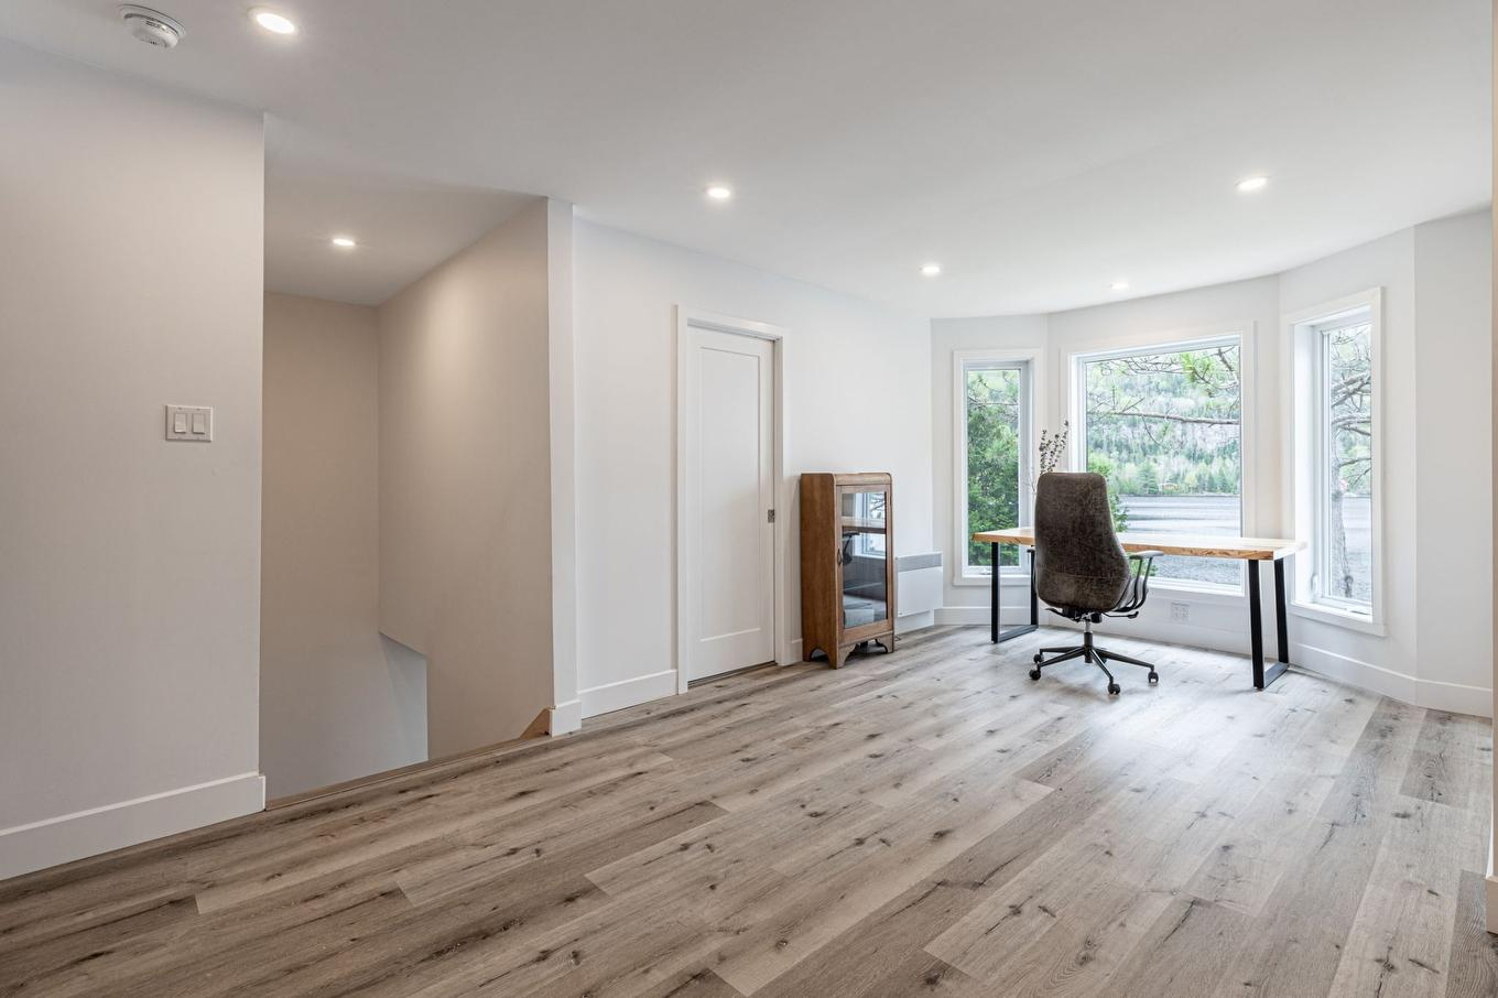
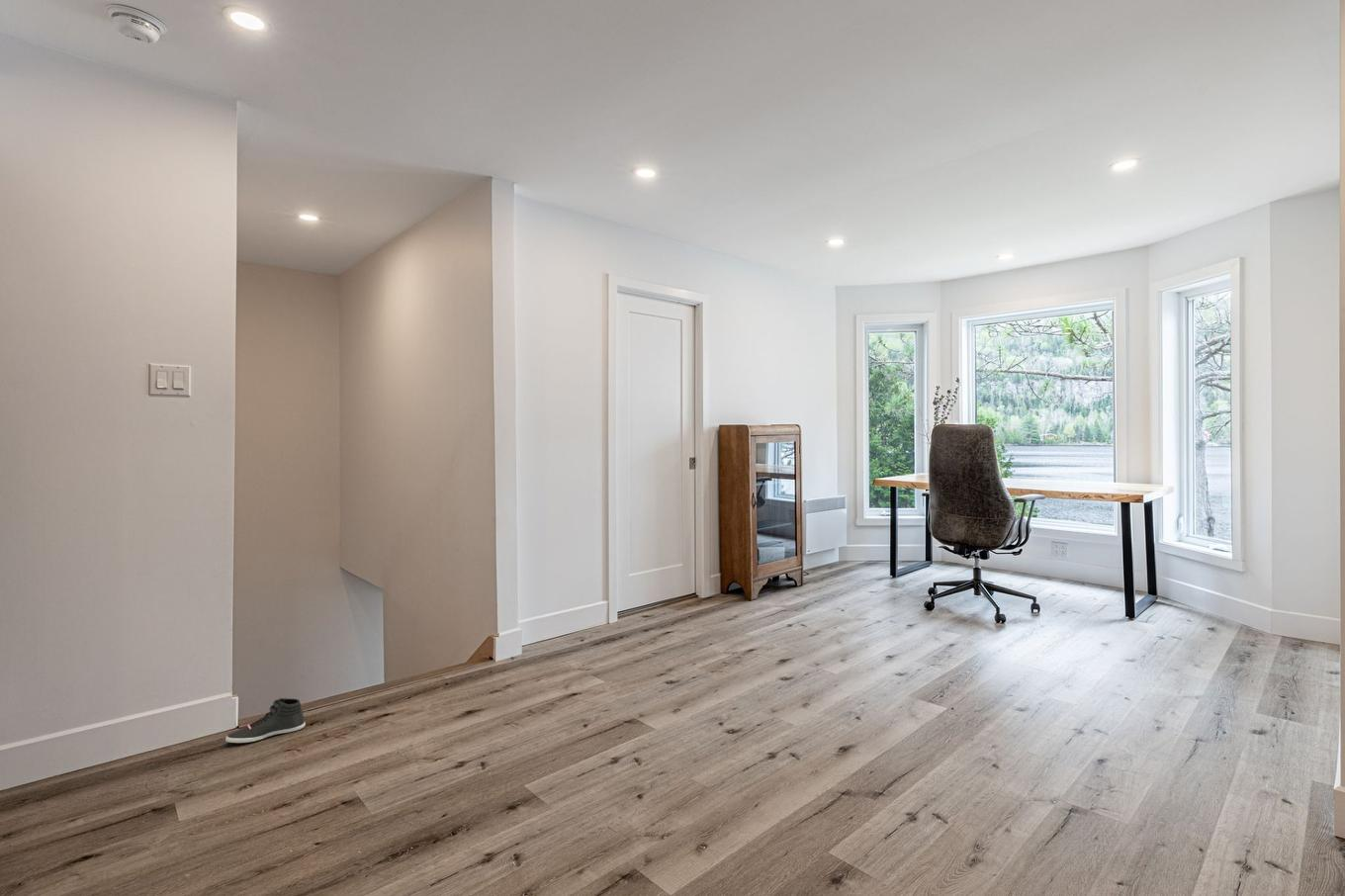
+ sneaker [224,697,307,744]
